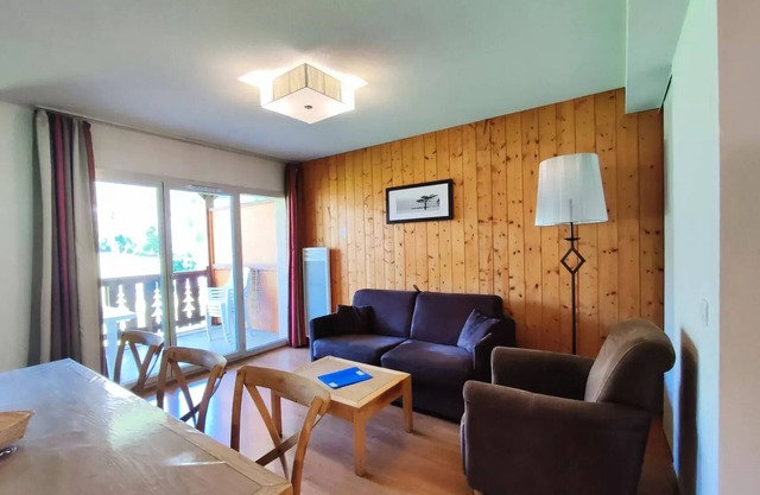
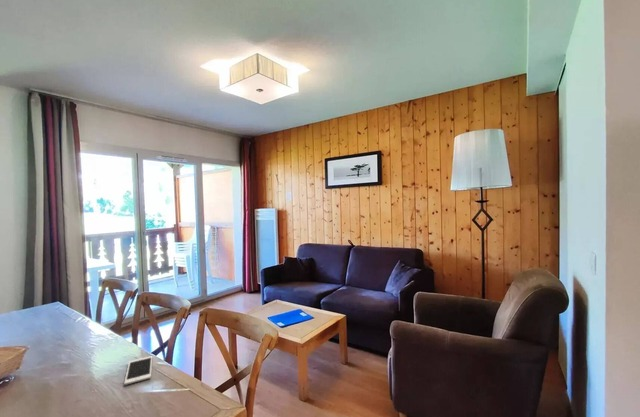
+ cell phone [123,355,153,386]
